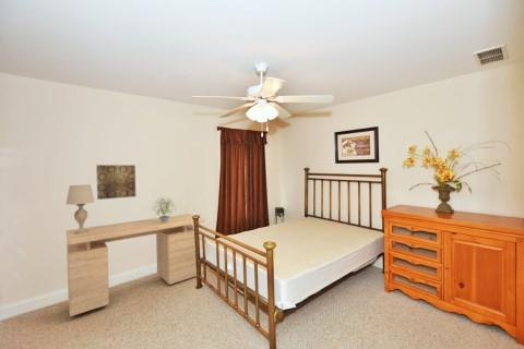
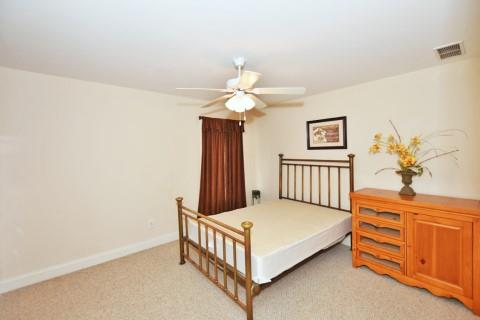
- desk [66,213,206,317]
- potted plant [151,196,177,222]
- wall art [95,164,136,201]
- table lamp [66,184,96,234]
